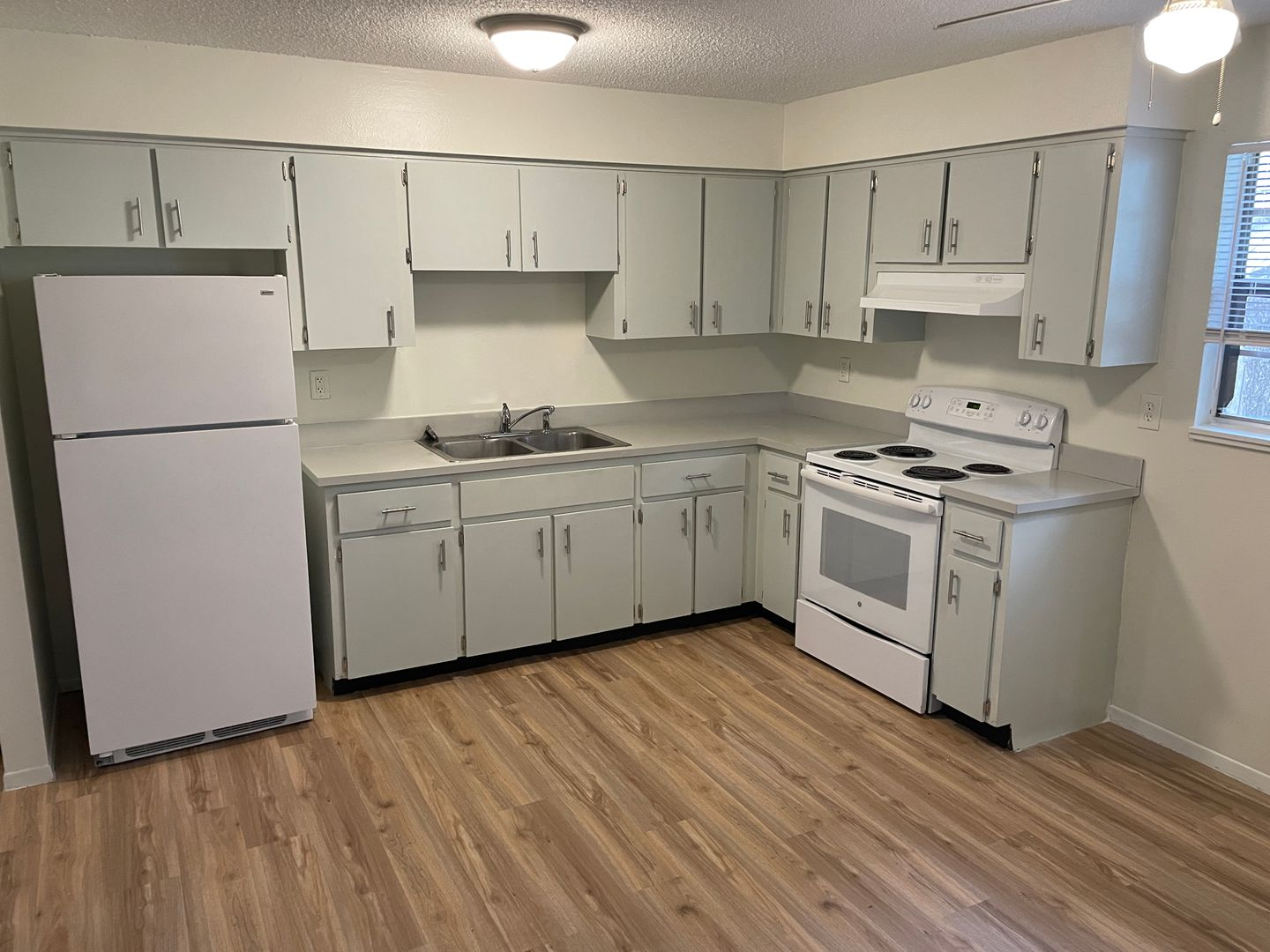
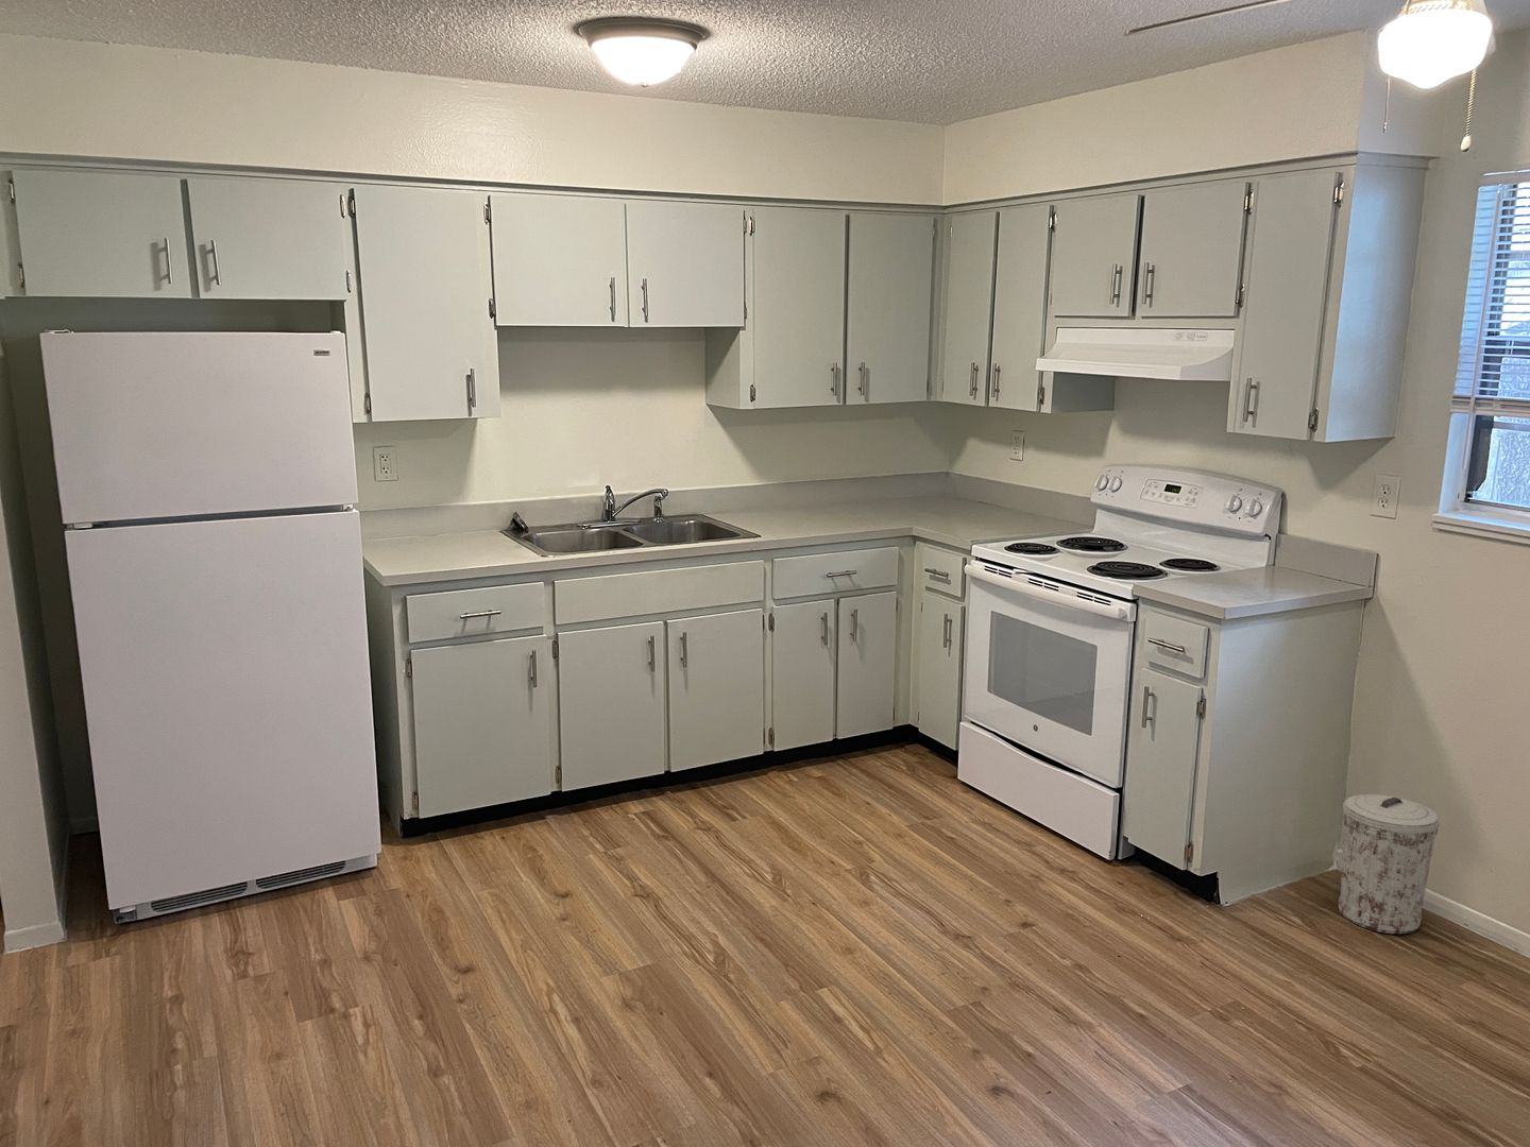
+ trash can [1337,793,1441,935]
